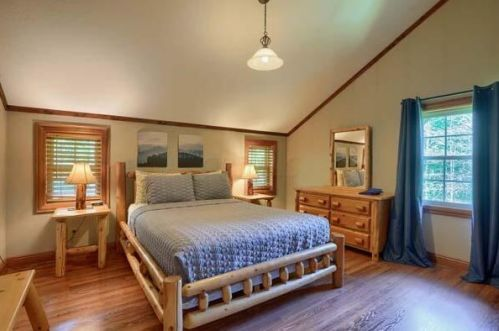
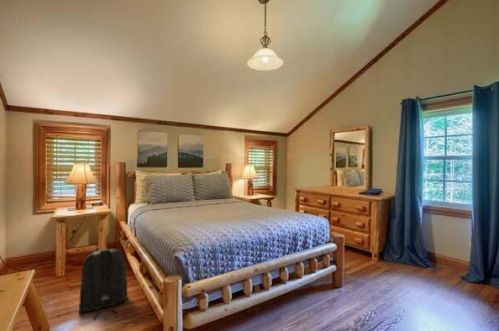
+ backpack [78,247,129,321]
